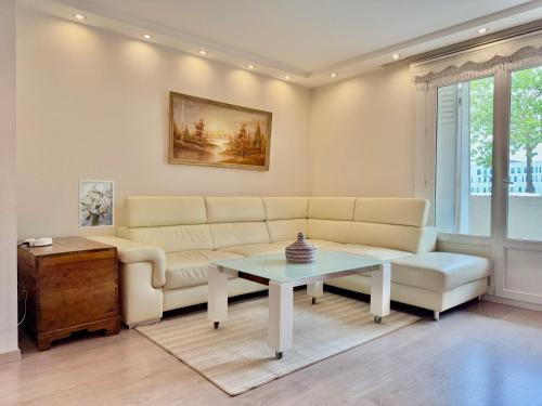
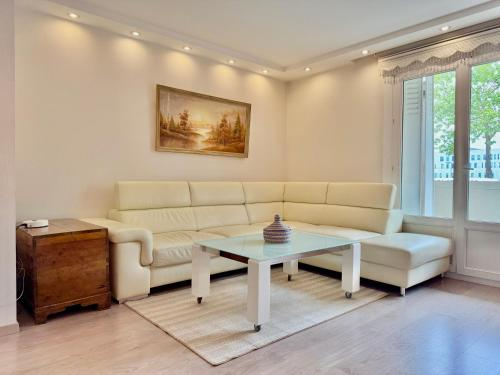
- wall art [78,179,115,230]
